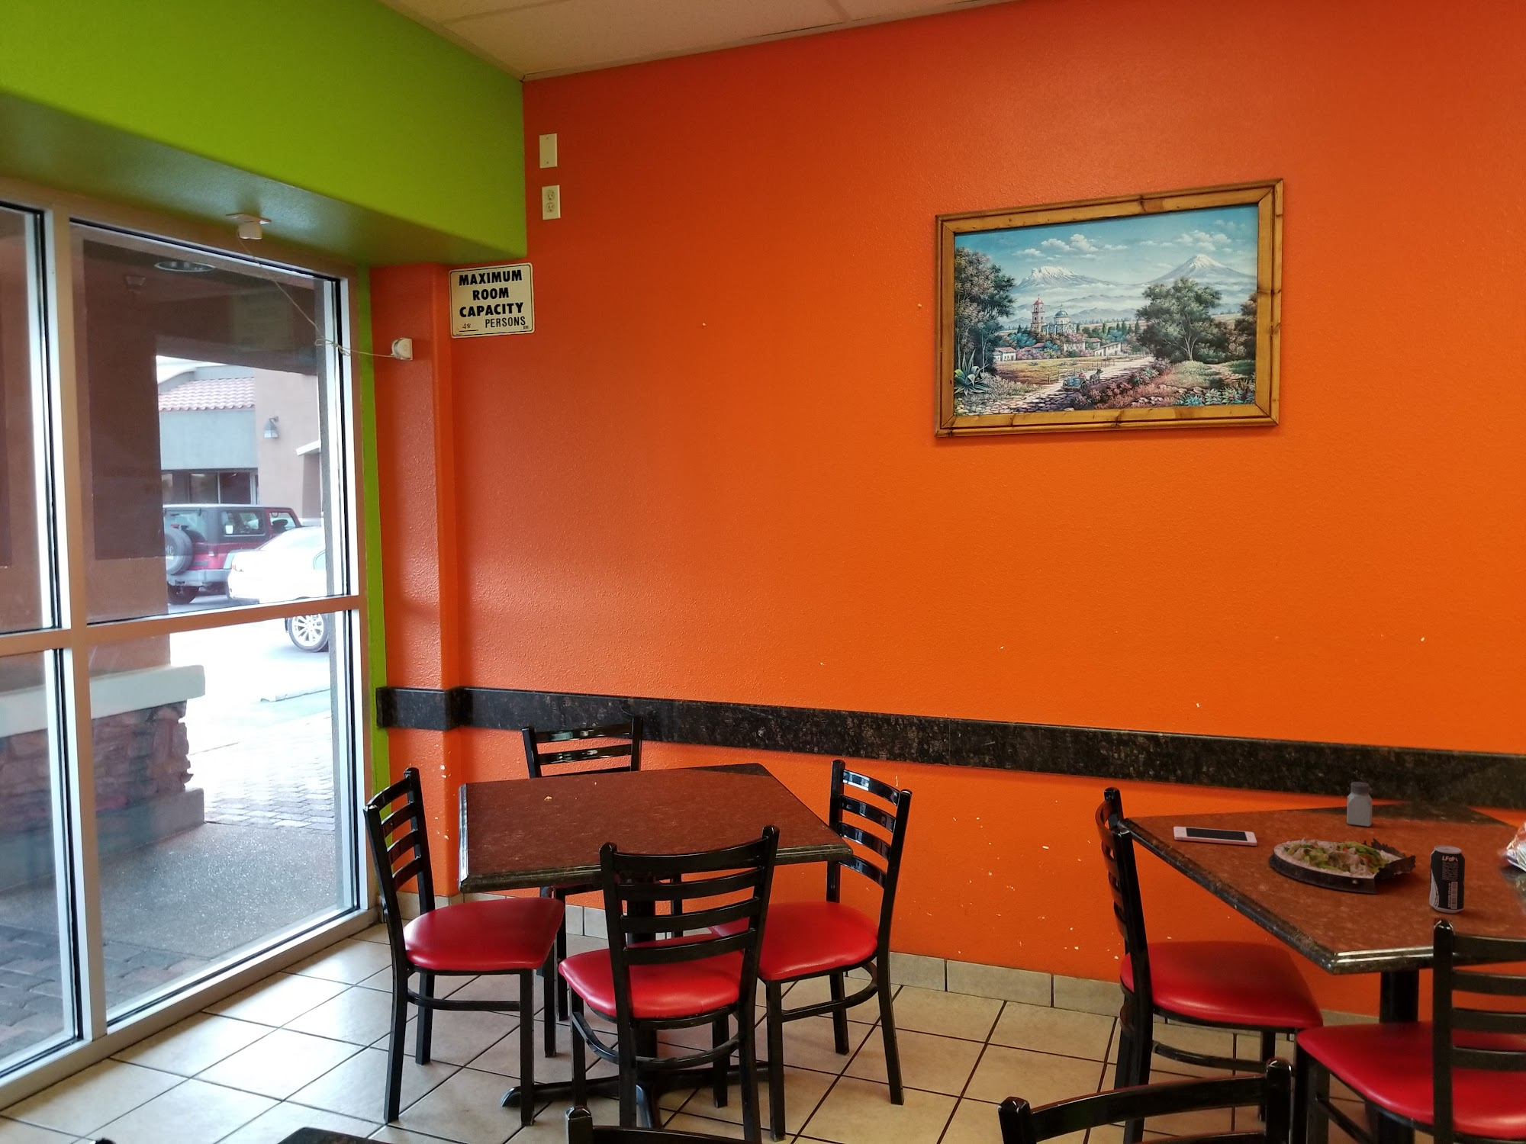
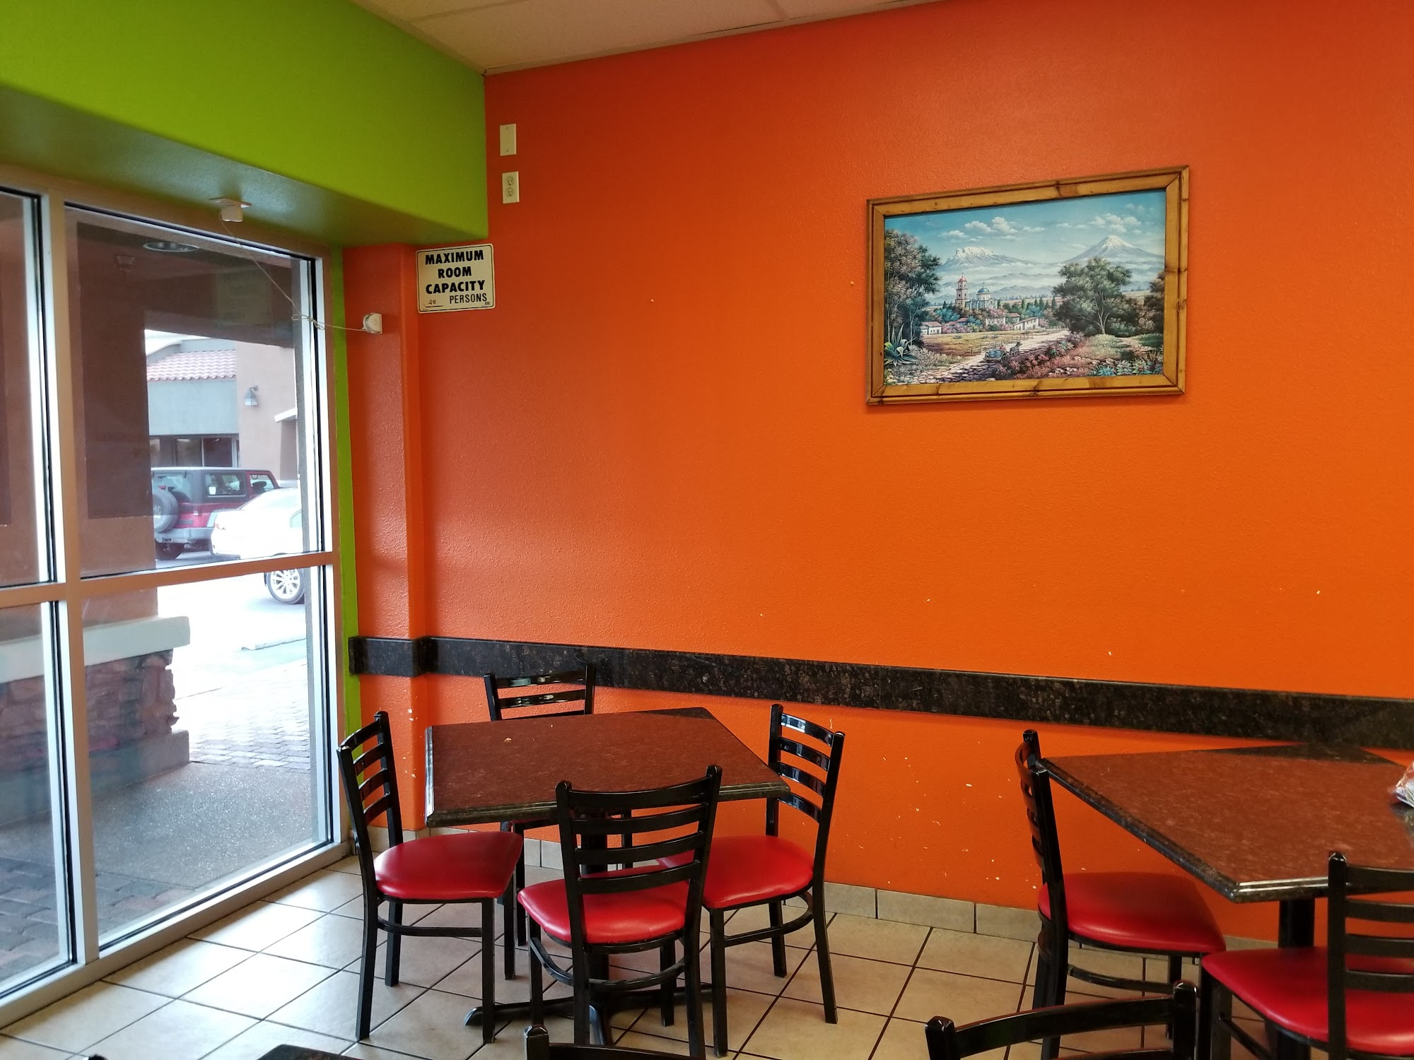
- beverage can [1429,845,1466,913]
- cell phone [1173,826,1257,846]
- saltshaker [1346,781,1372,828]
- salad plate [1268,836,1417,894]
